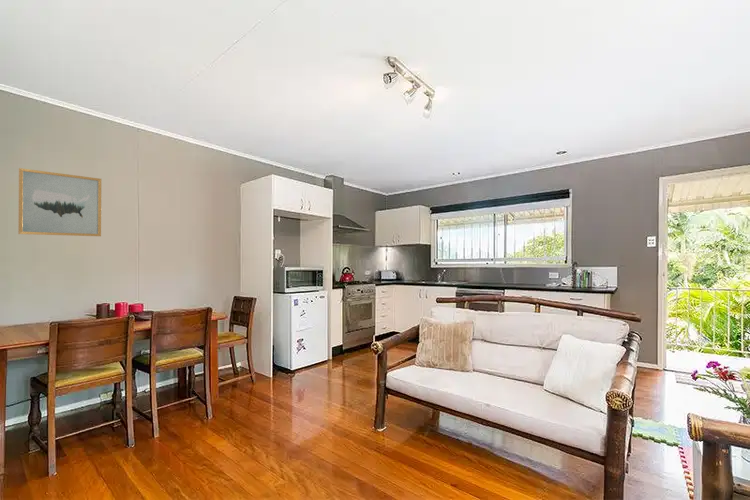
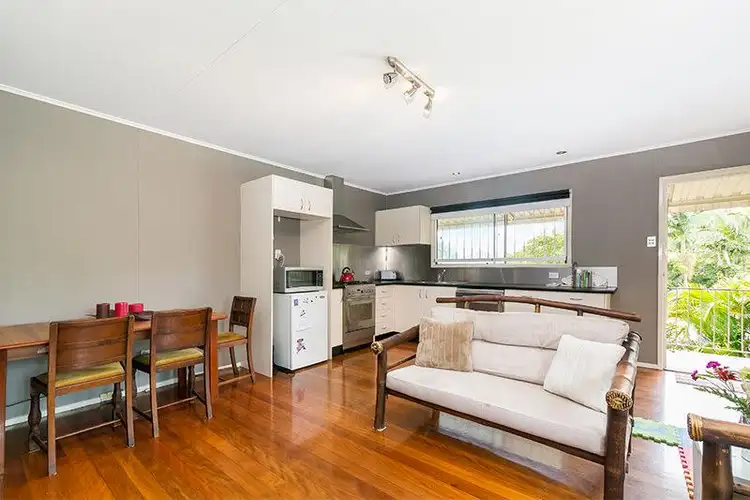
- wall art [17,167,102,237]
